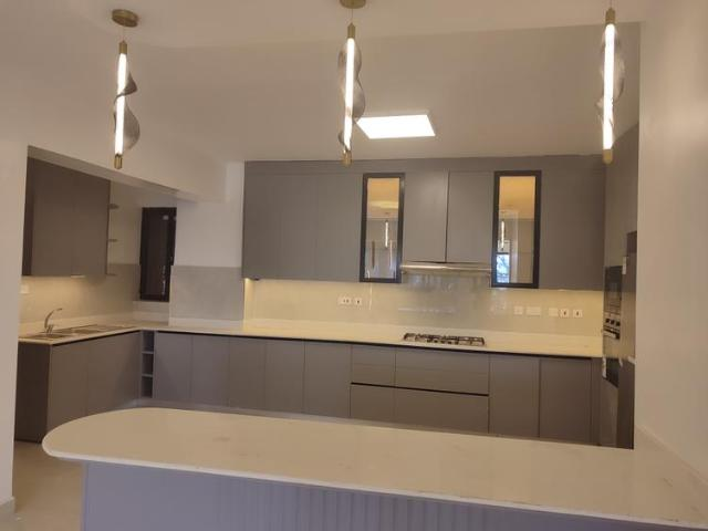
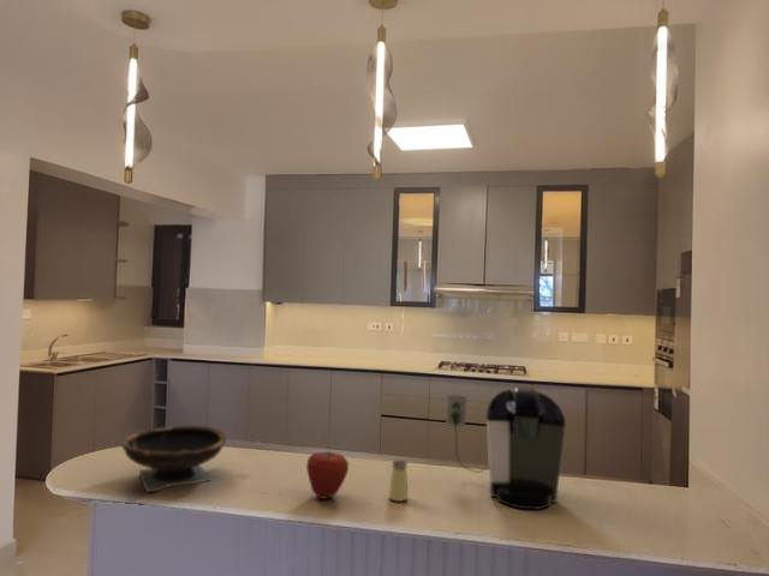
+ saltshaker [388,458,410,503]
+ bowl [120,425,227,493]
+ apple [305,450,350,500]
+ coffee maker [445,385,567,511]
